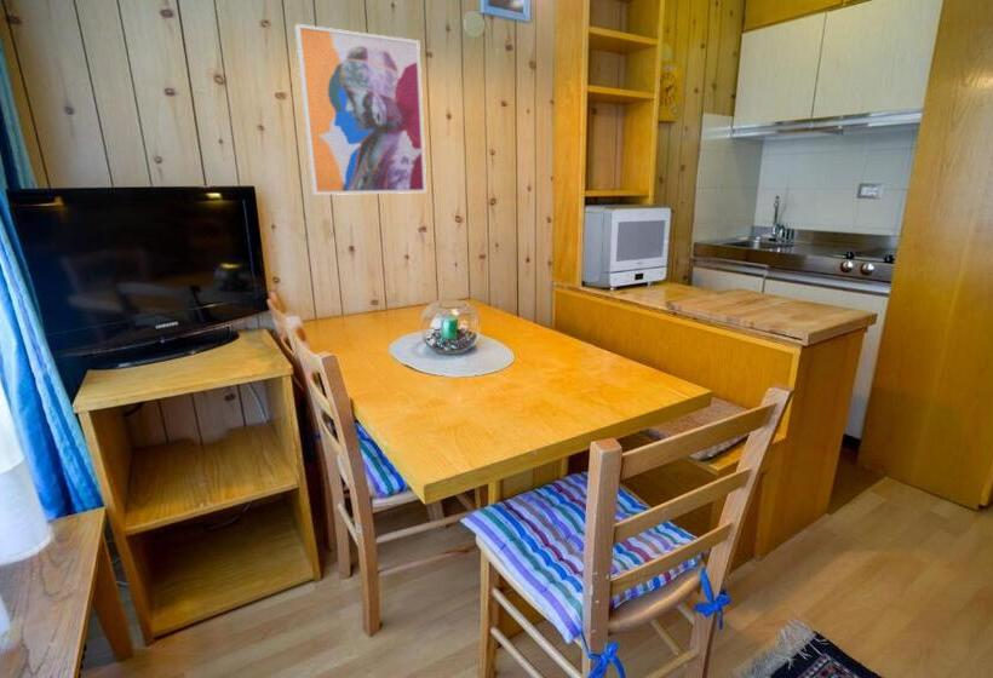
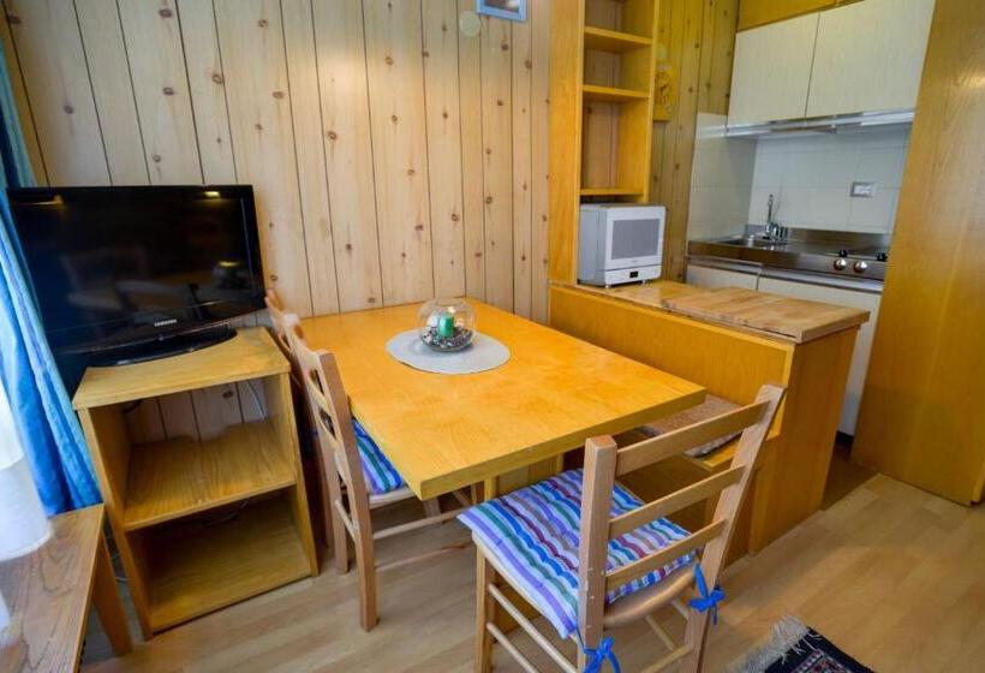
- wall art [293,23,427,196]
